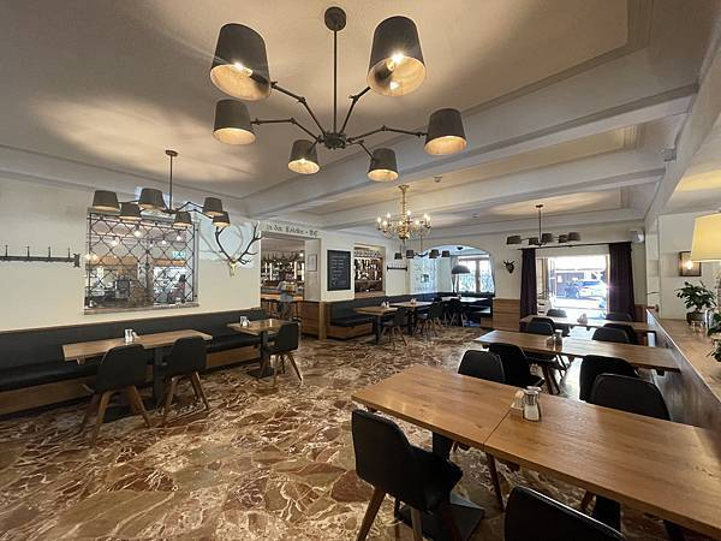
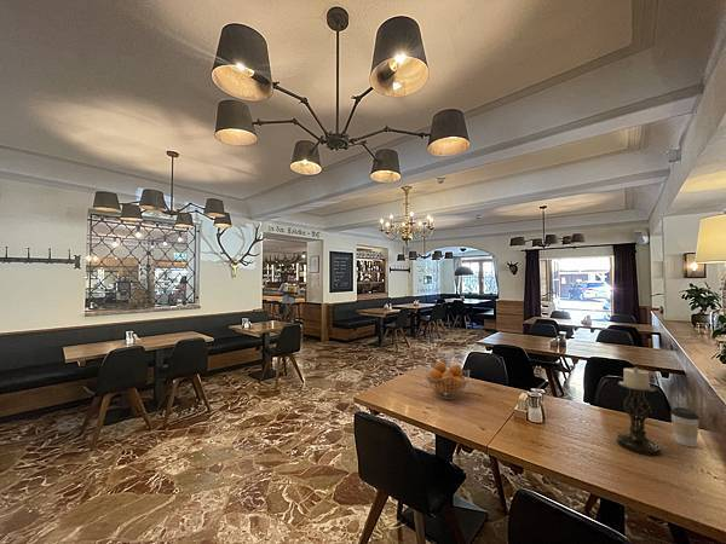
+ coffee cup [669,406,701,448]
+ fruit basket [424,360,471,400]
+ candle holder [616,366,663,457]
